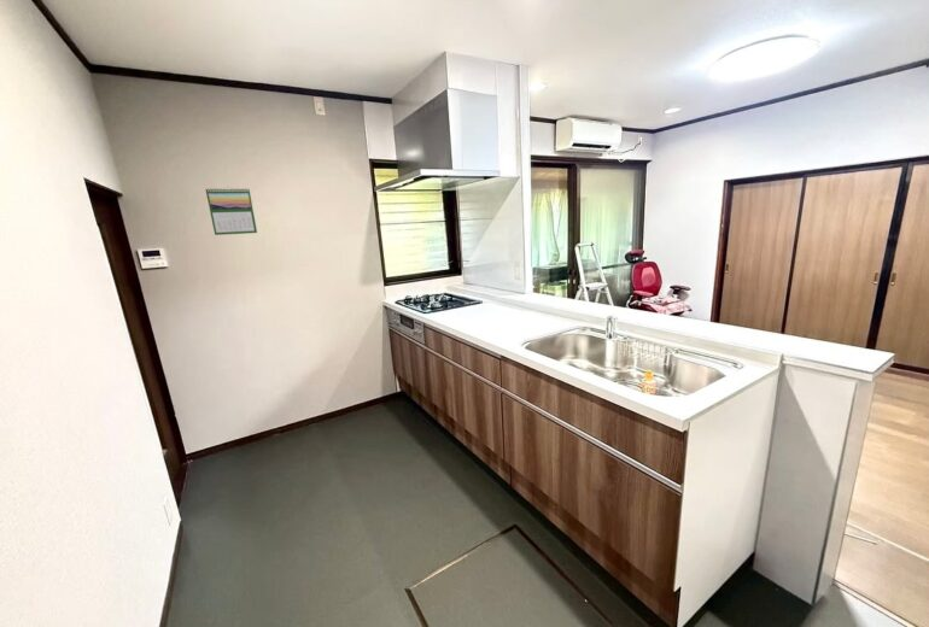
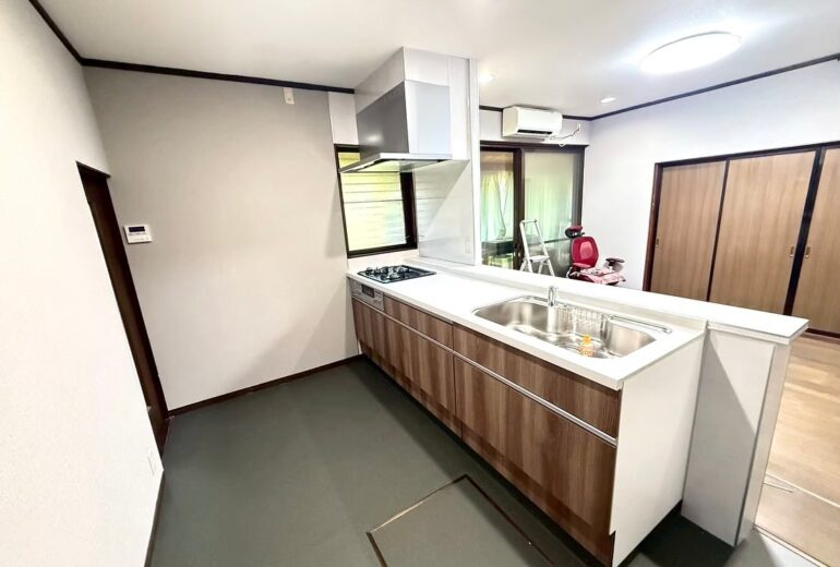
- calendar [205,186,258,236]
